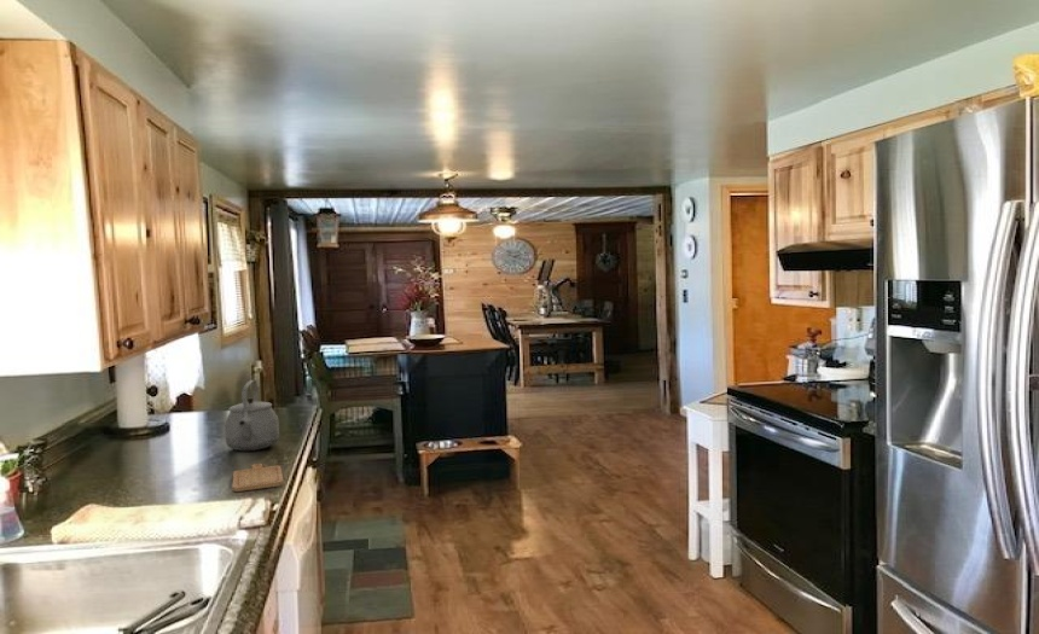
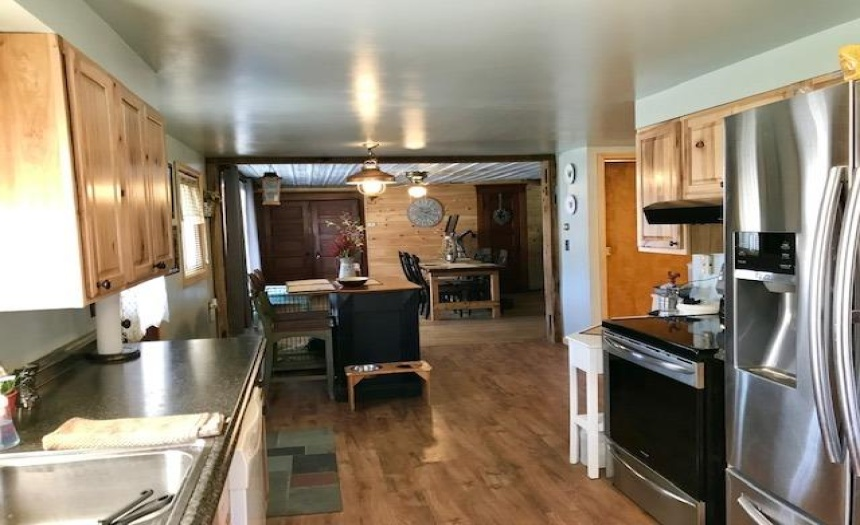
- tea kettle [224,379,280,452]
- chopping board [232,463,285,493]
